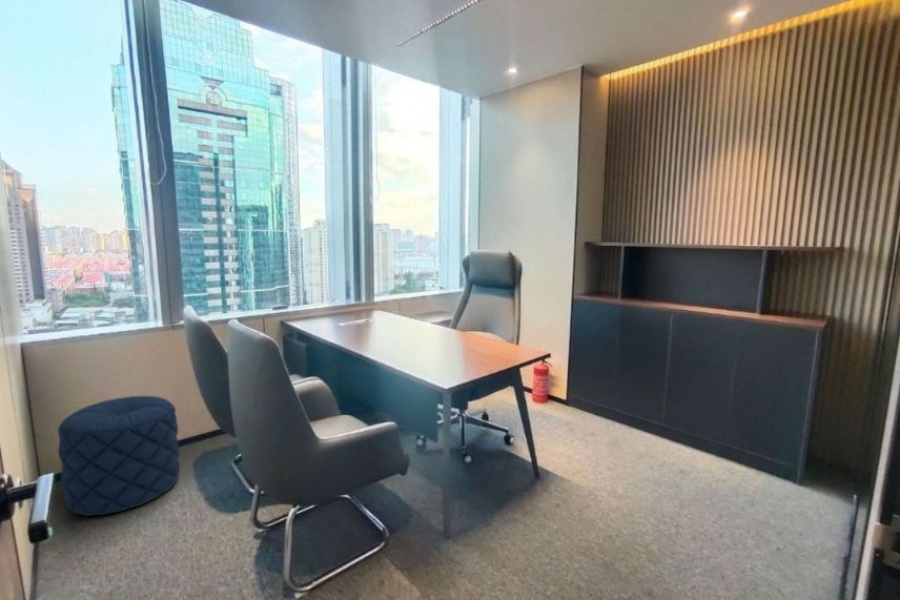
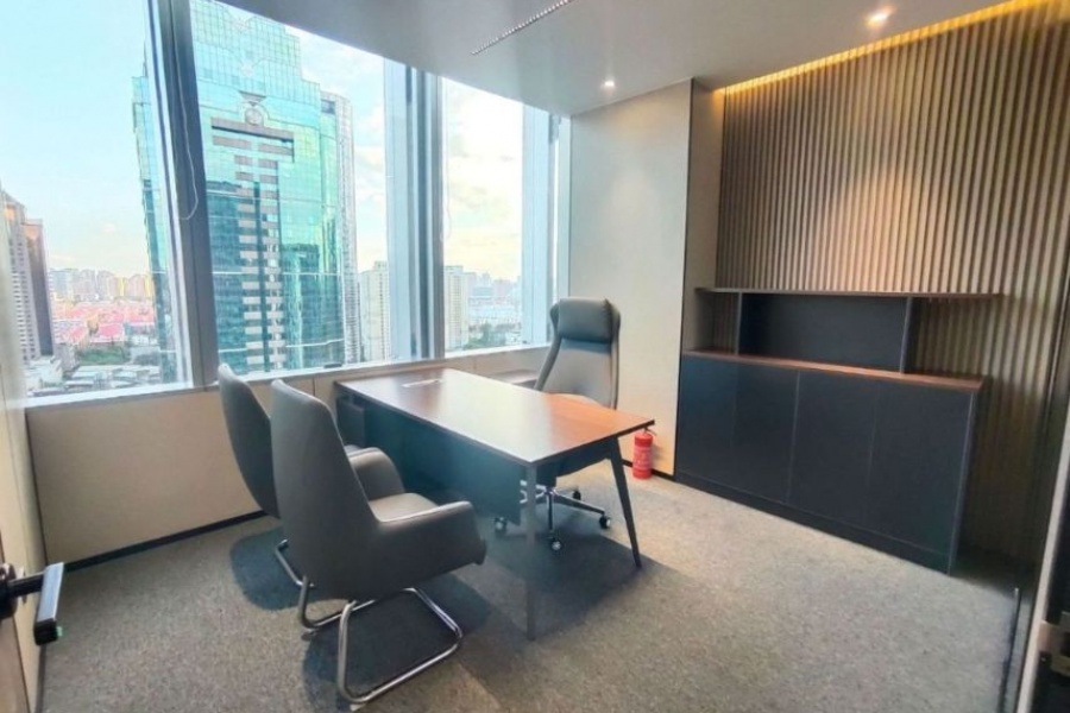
- pouf [57,395,181,517]
